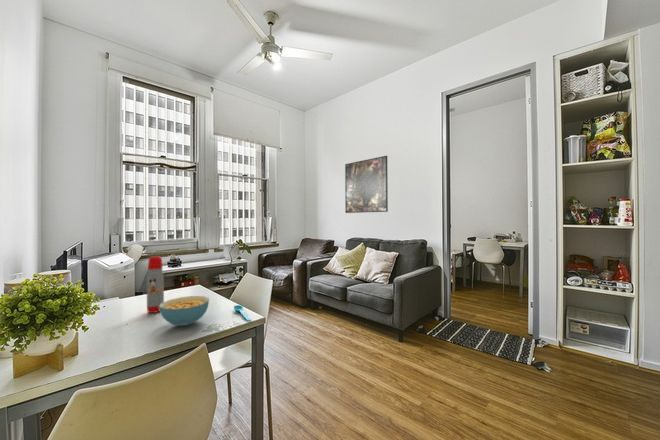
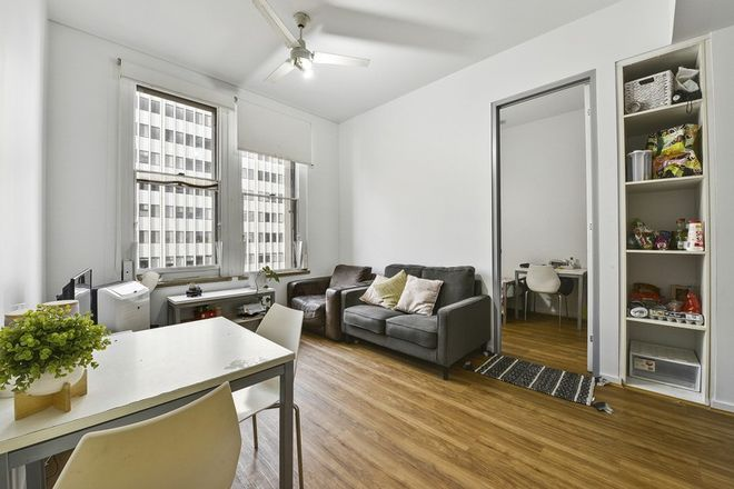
- cereal bowl [159,295,210,327]
- spoon [233,304,252,322]
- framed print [344,155,389,214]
- water bottle [146,255,165,314]
